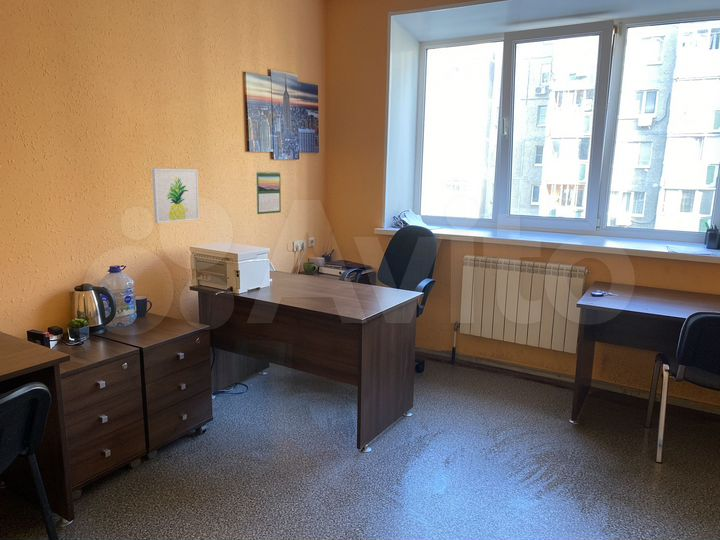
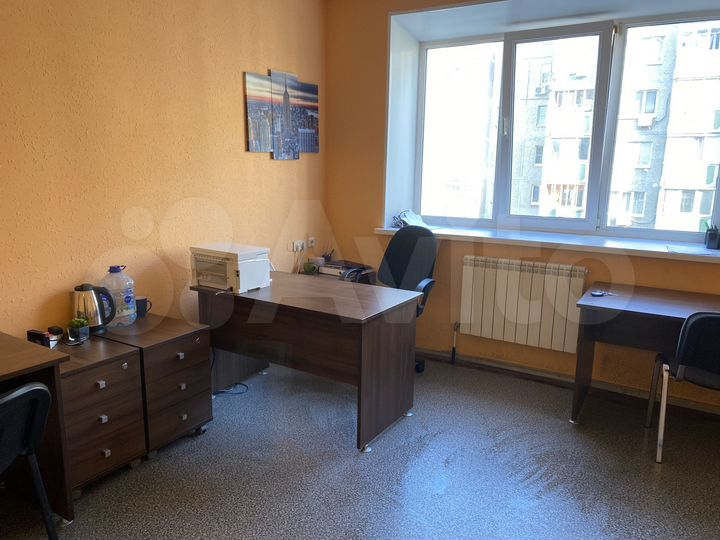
- wall art [151,168,200,224]
- calendar [255,170,282,215]
